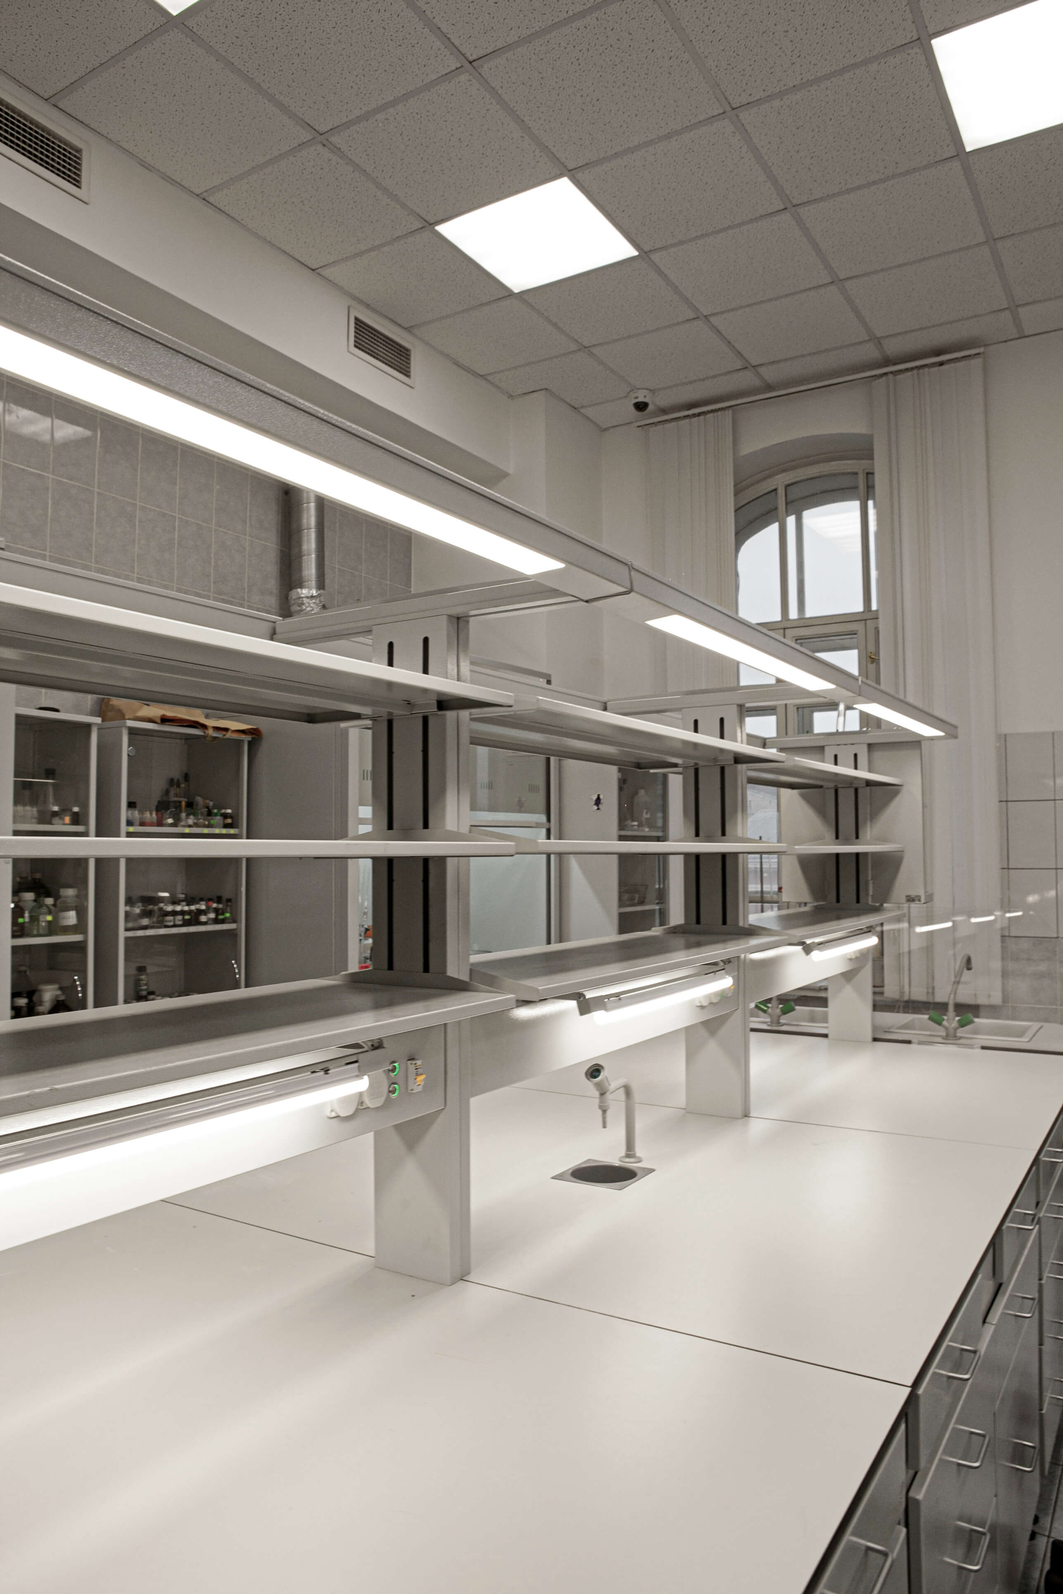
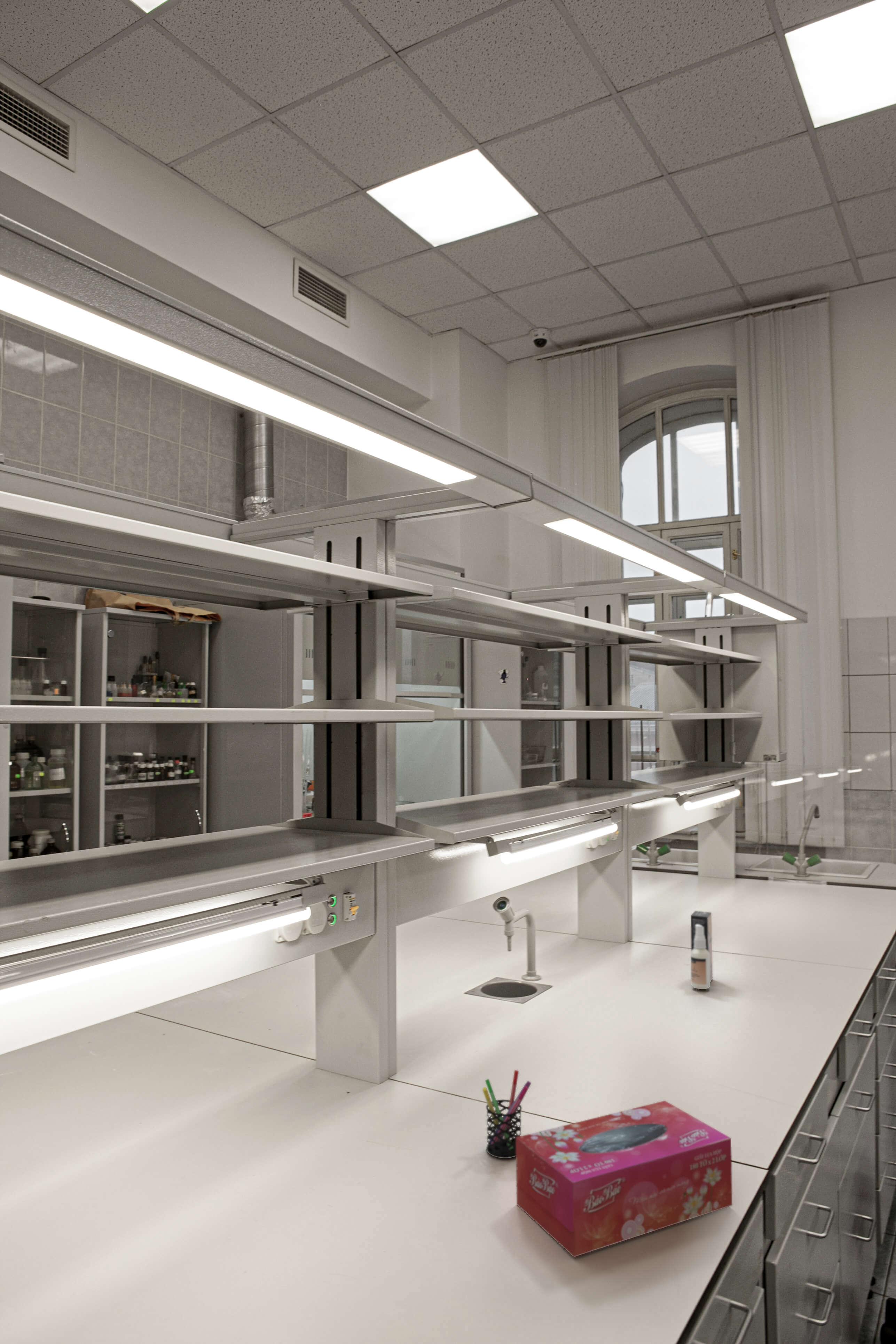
+ spray bottle [690,911,713,990]
+ pen holder [482,1070,532,1159]
+ tissue box [516,1100,733,1258]
